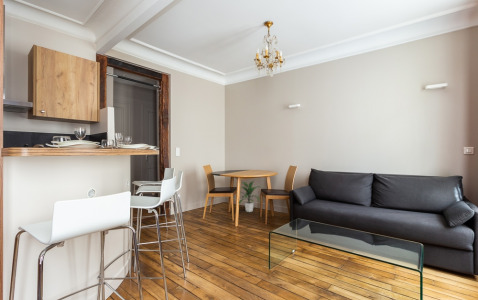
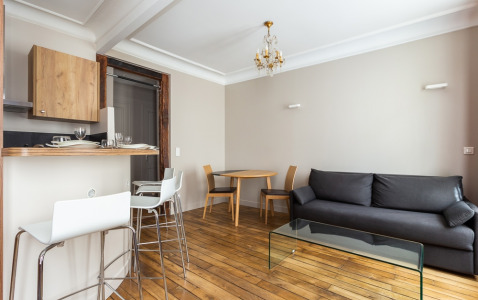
- indoor plant [238,180,263,213]
